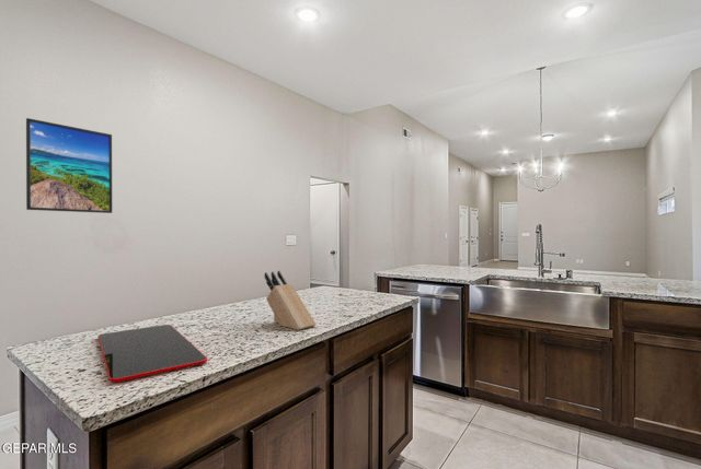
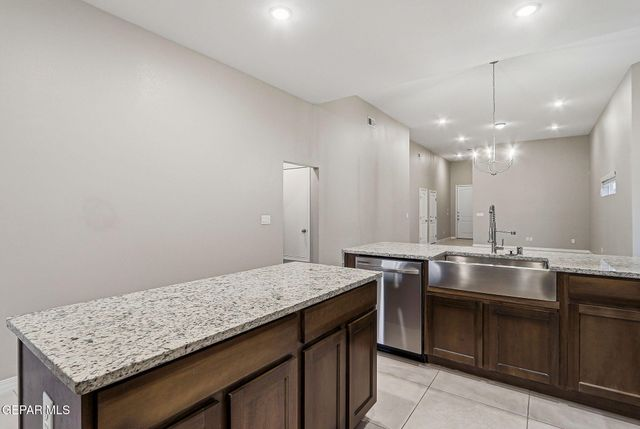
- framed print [25,117,113,214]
- knife block [263,270,317,331]
- cutting board [97,324,208,383]
